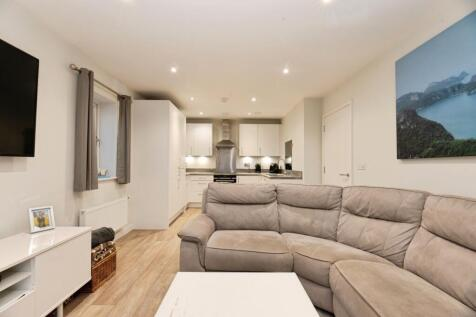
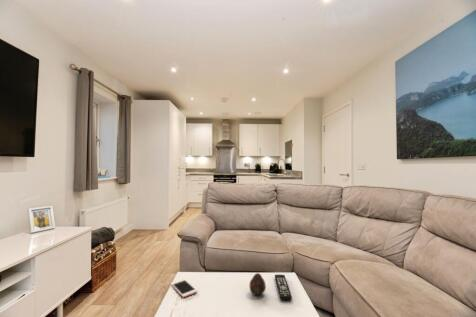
+ cell phone [170,278,198,299]
+ remote control [274,274,293,302]
+ fruit [249,272,267,296]
